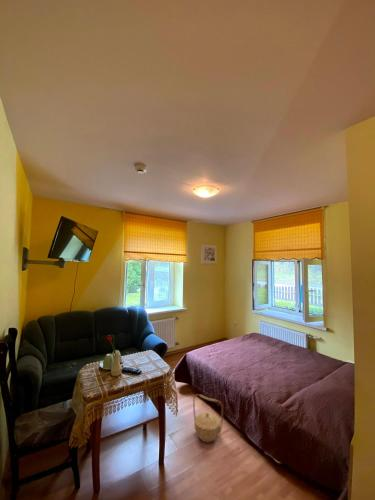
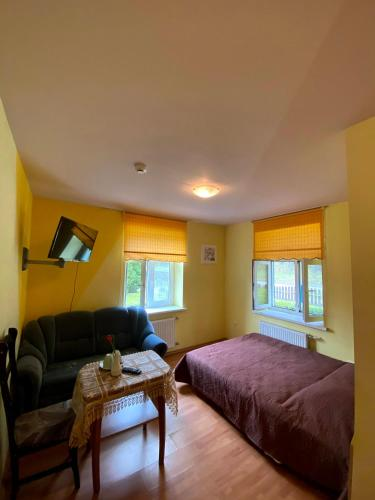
- basket [192,393,224,444]
